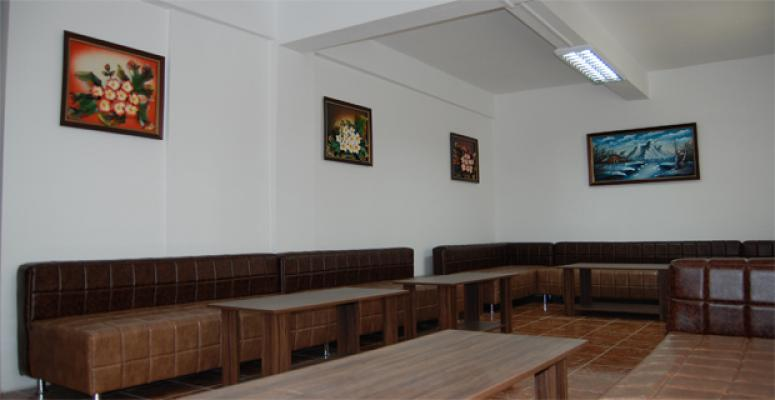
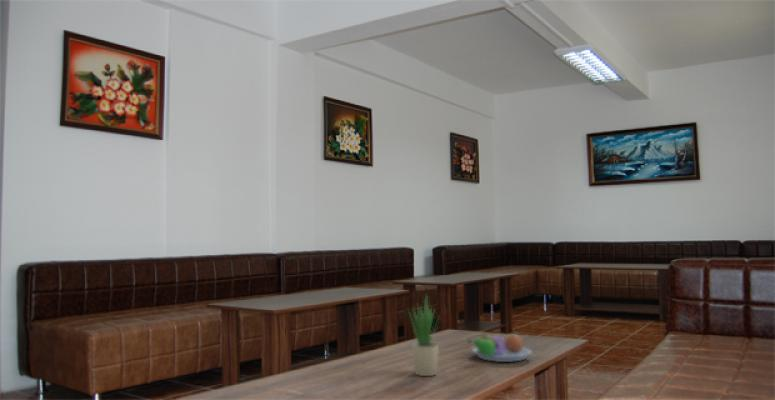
+ potted plant [406,292,441,377]
+ fruit bowl [466,330,533,363]
